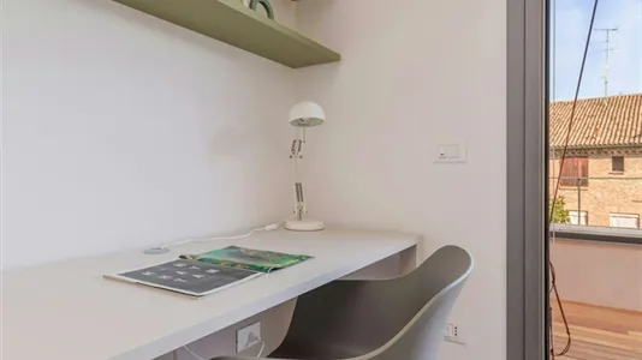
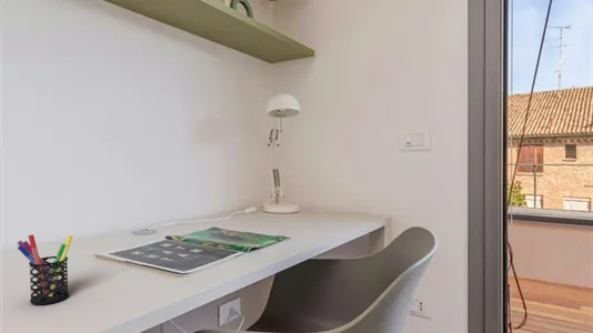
+ pen holder [17,234,73,305]
